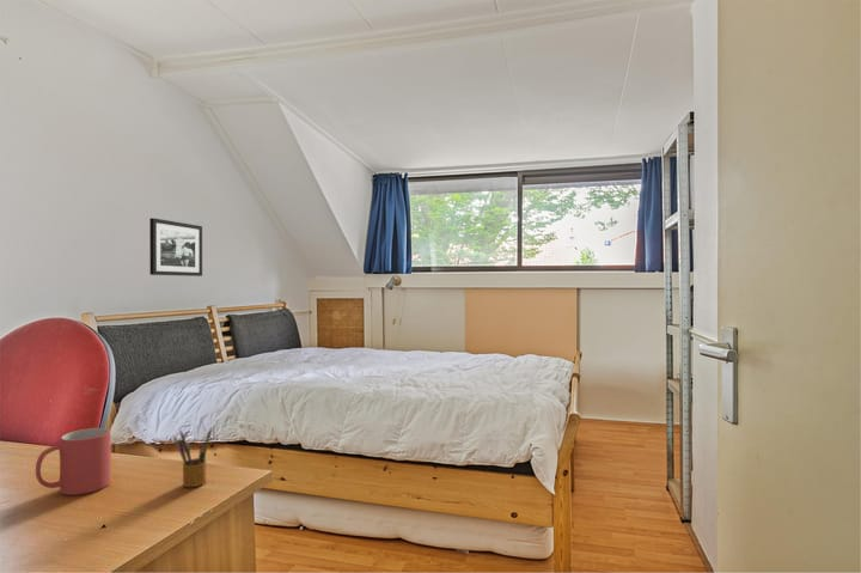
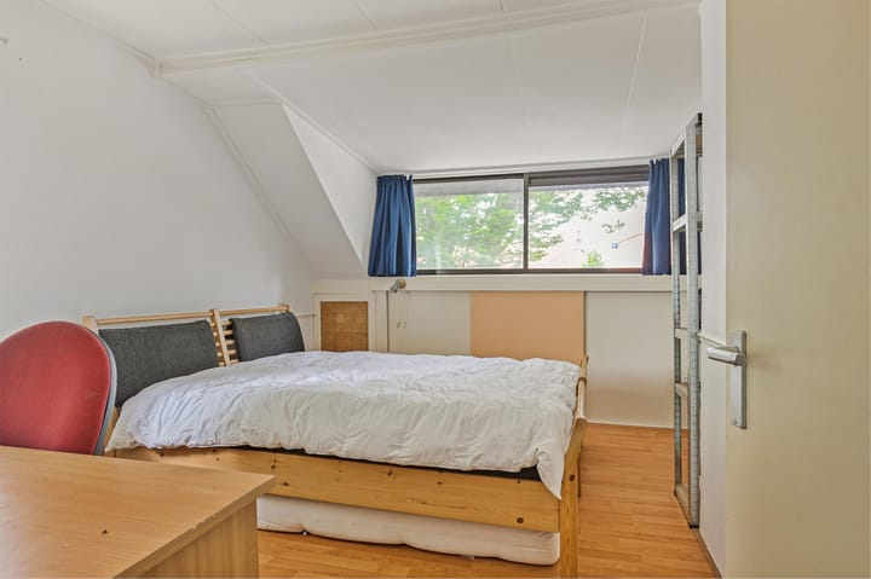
- mug [35,427,112,496]
- picture frame [148,217,203,278]
- pencil box [172,427,213,488]
